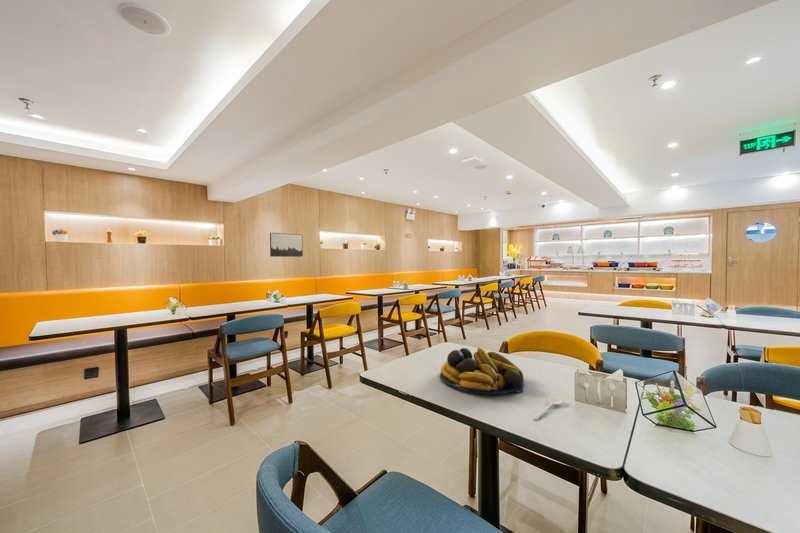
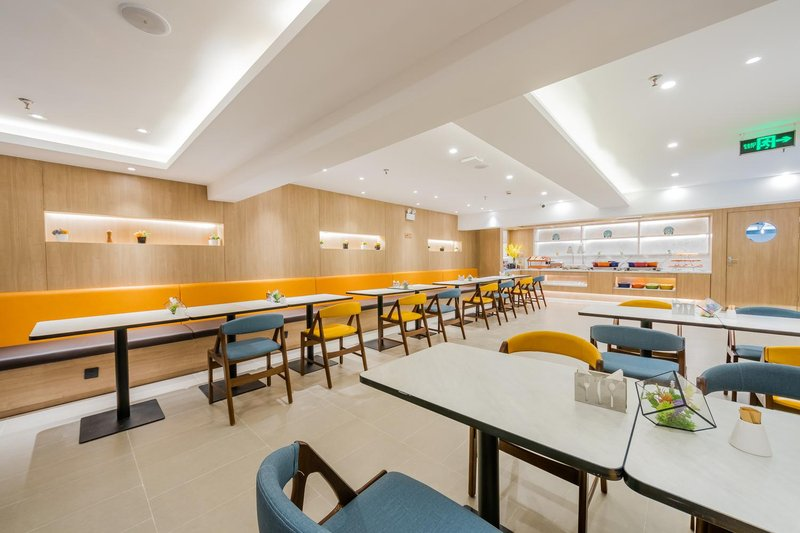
- fruit bowl [439,346,525,396]
- stirrer [533,395,564,421]
- wall art [269,232,304,258]
